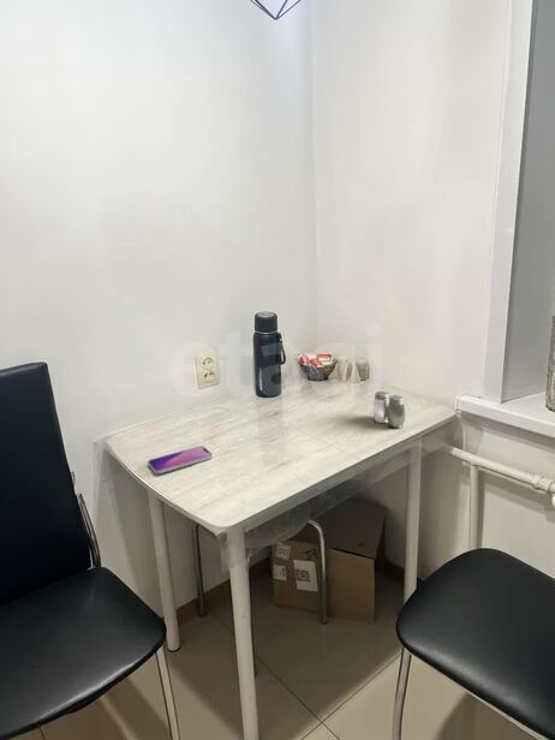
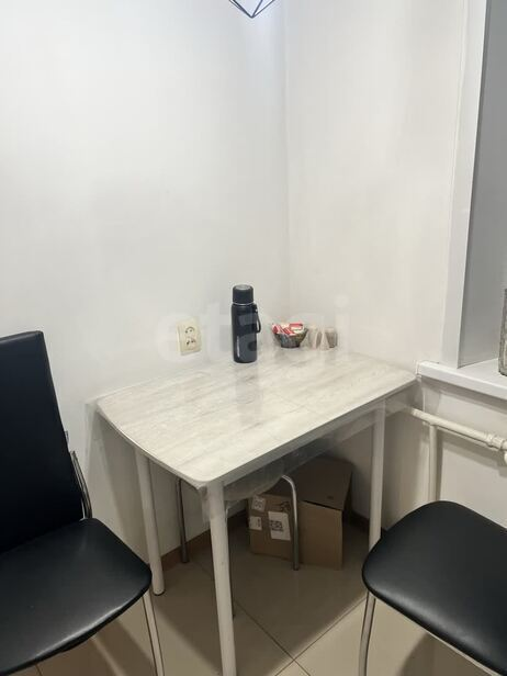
- smartphone [147,444,214,475]
- salt and pepper shaker [371,390,406,429]
